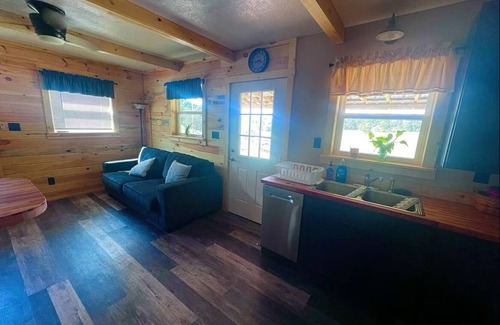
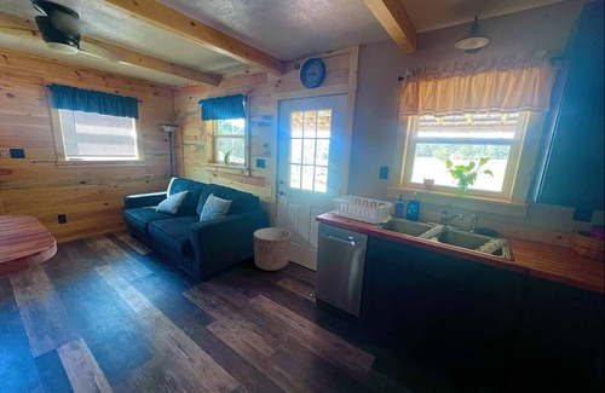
+ planter [253,227,292,272]
